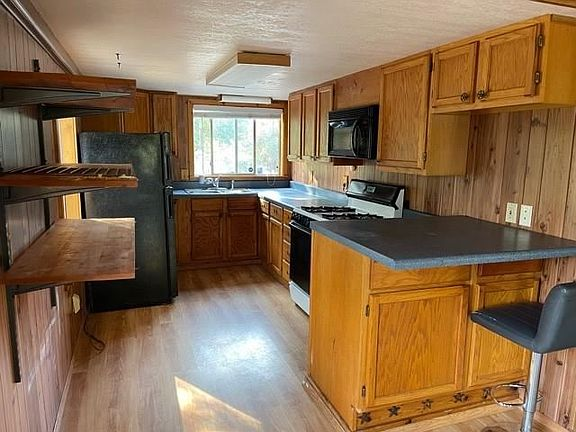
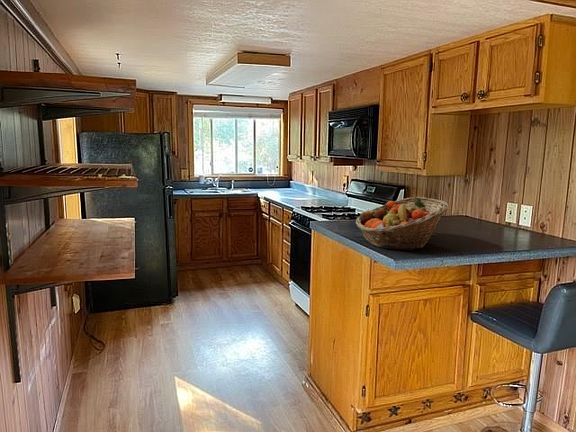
+ fruit basket [355,196,449,251]
